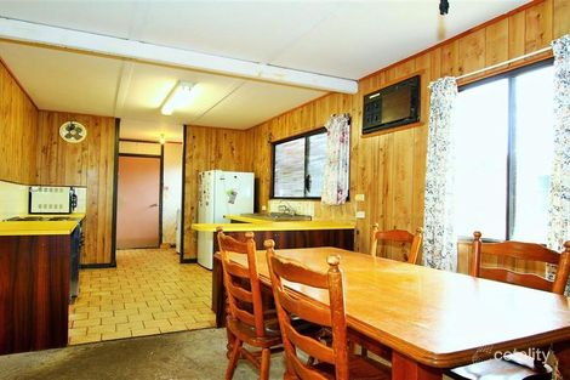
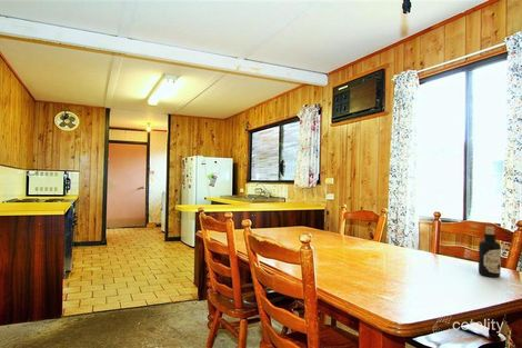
+ bottle [478,226,502,278]
